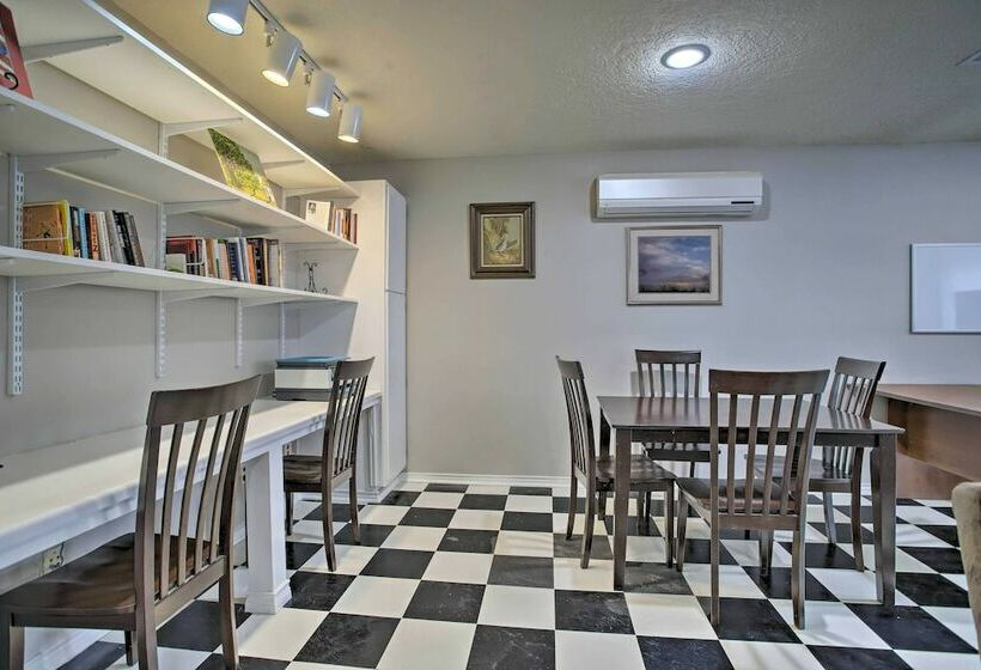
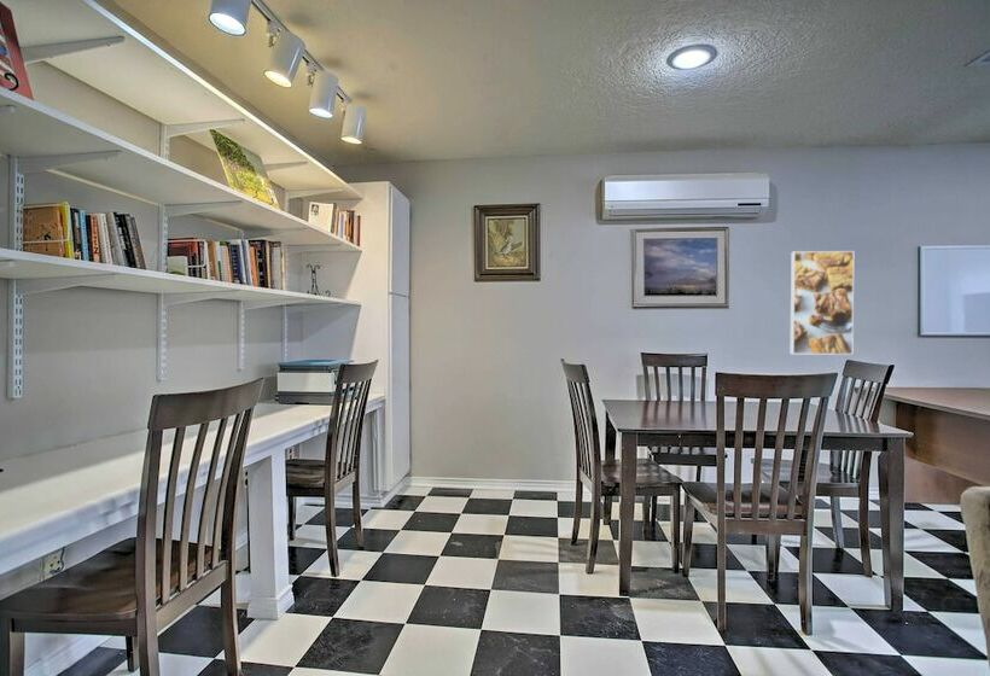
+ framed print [790,250,855,356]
